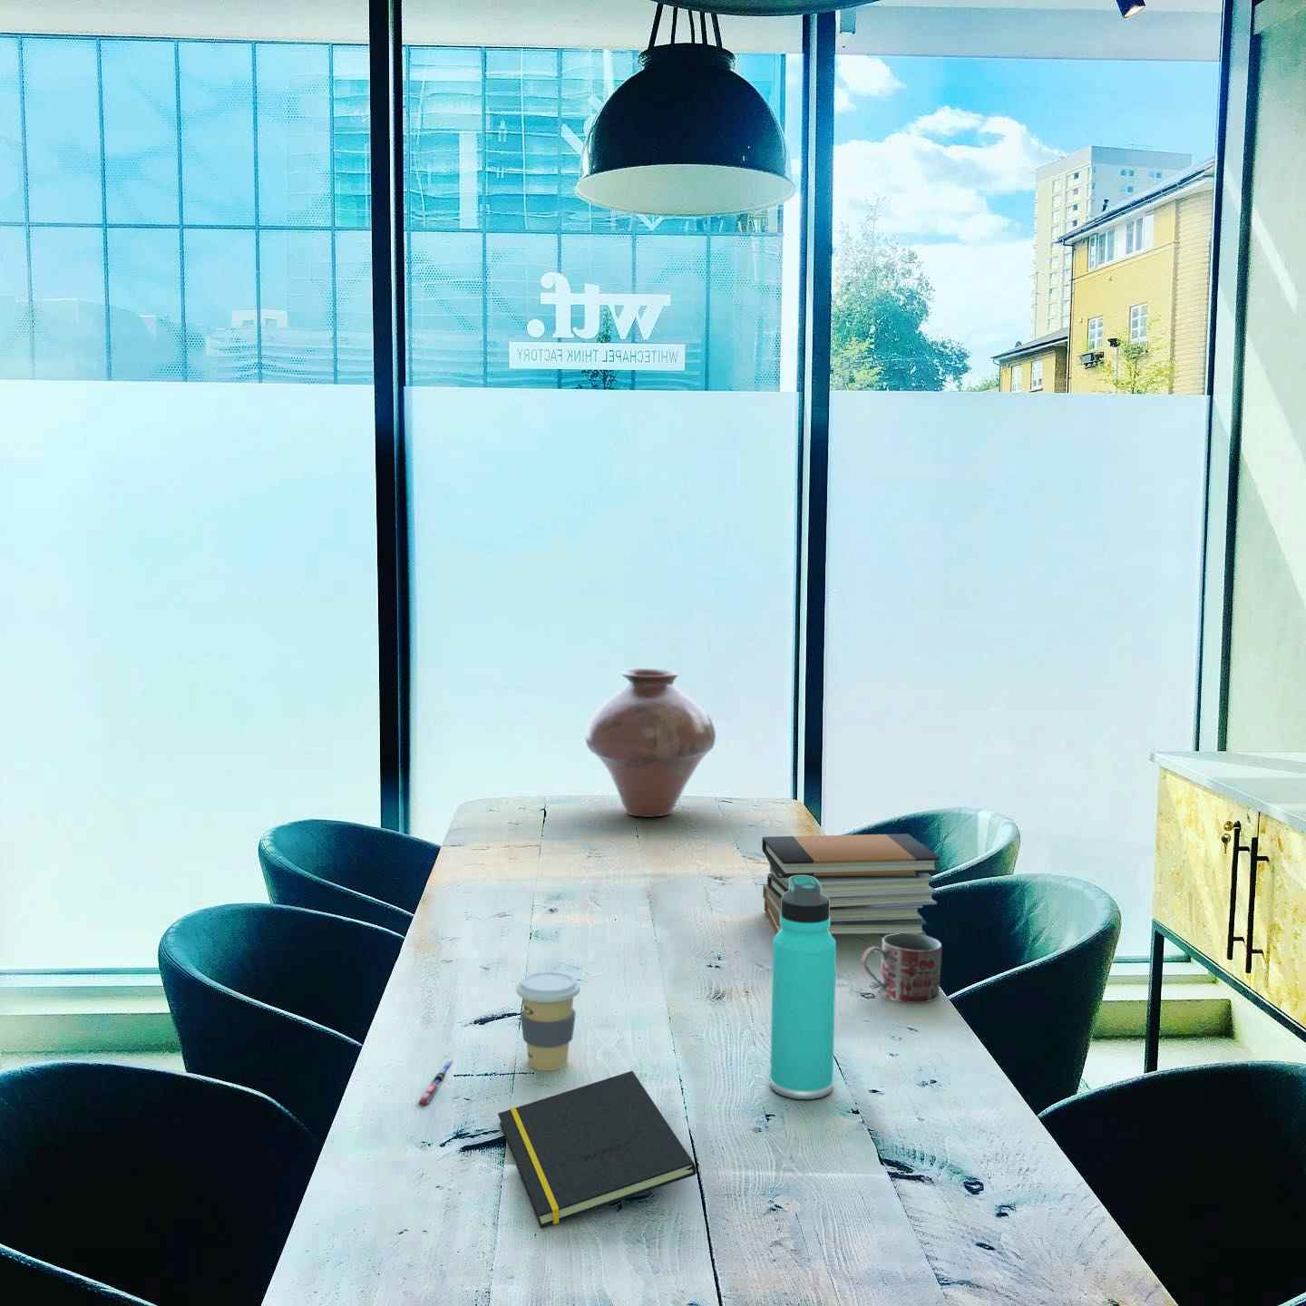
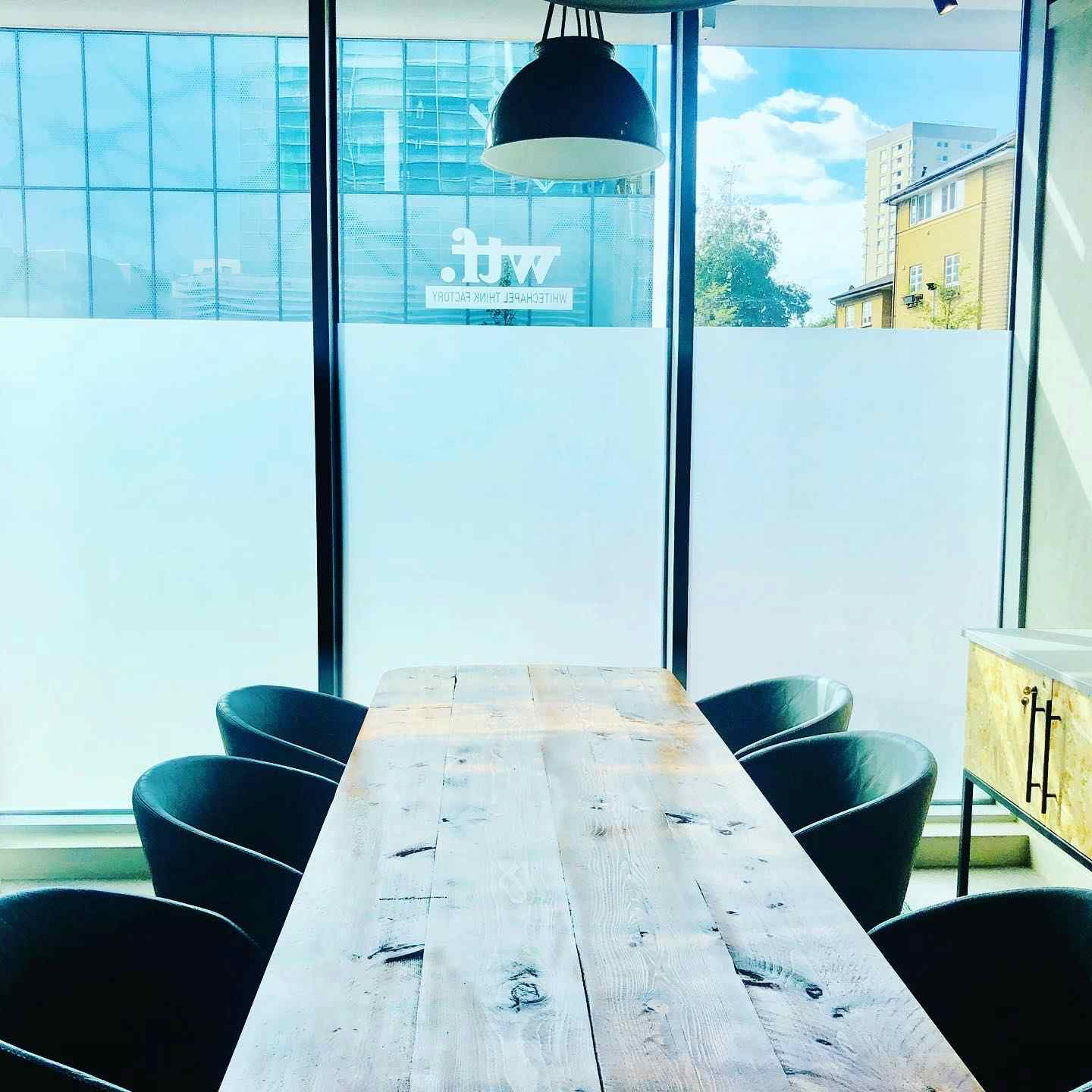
- pen [416,1057,454,1106]
- thermos bottle [769,875,837,1100]
- notepad [498,1070,697,1229]
- book stack [761,832,940,936]
- mug [861,933,942,1003]
- vase [585,667,716,818]
- coffee cup [515,970,581,1072]
